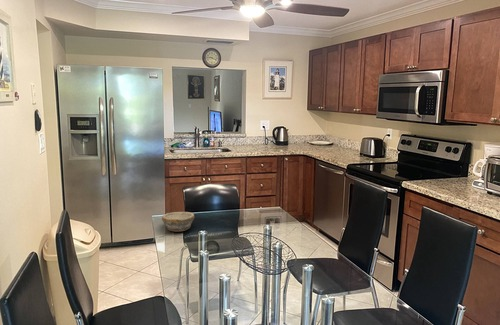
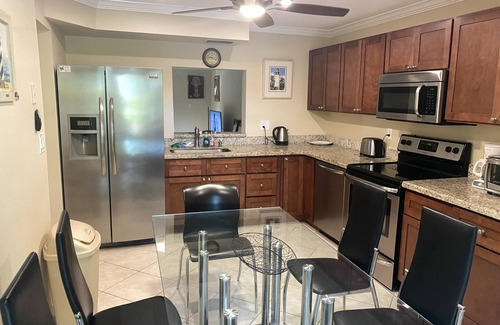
- bowl [161,211,195,233]
